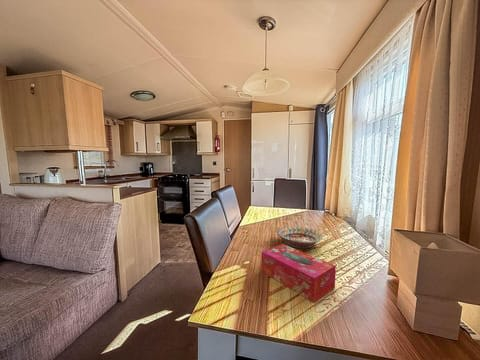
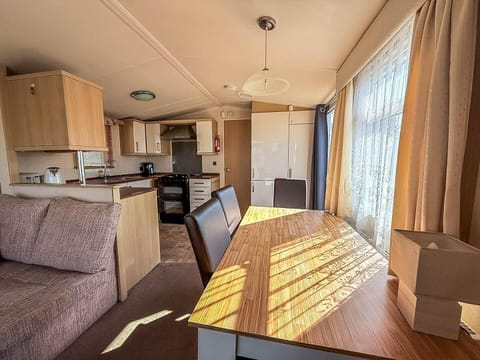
- decorative bowl [277,226,324,250]
- tissue box [260,243,337,304]
